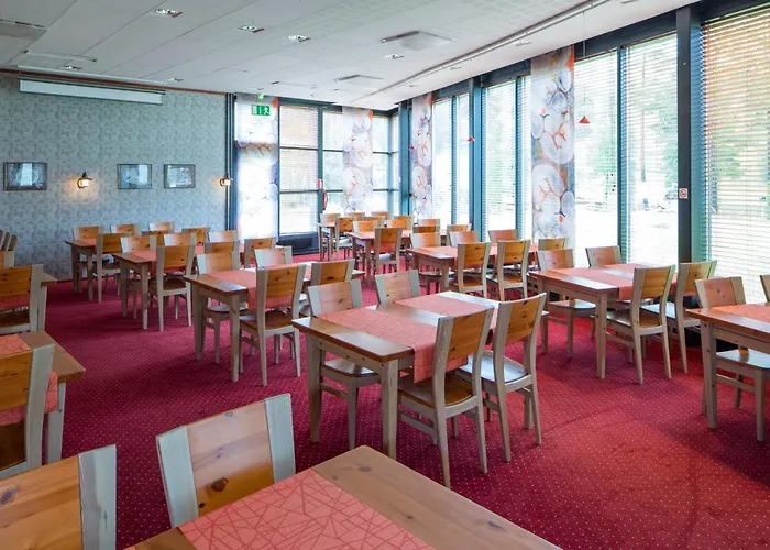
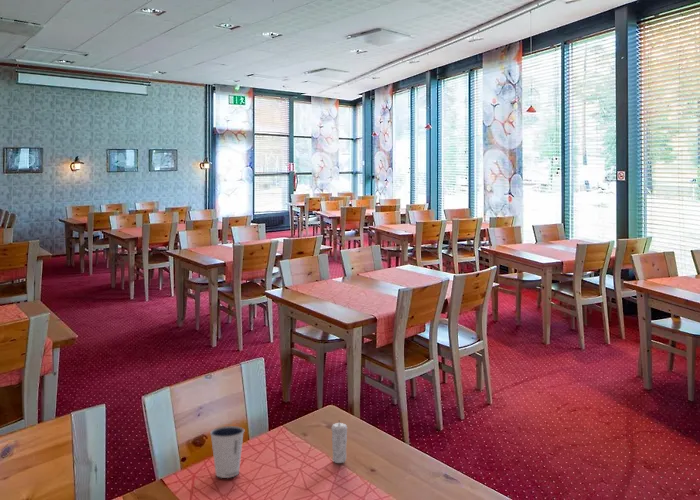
+ dixie cup [209,425,245,479]
+ candle [330,421,348,464]
